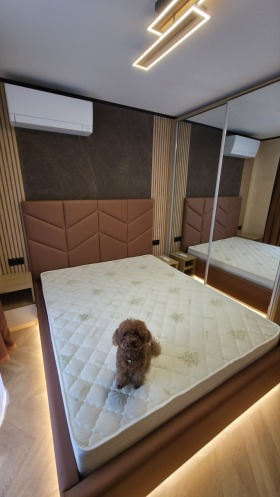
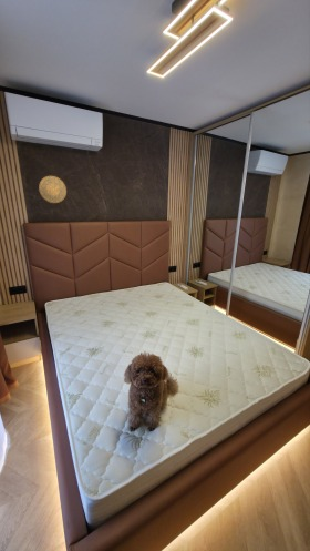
+ decorative plate [38,175,68,204]
